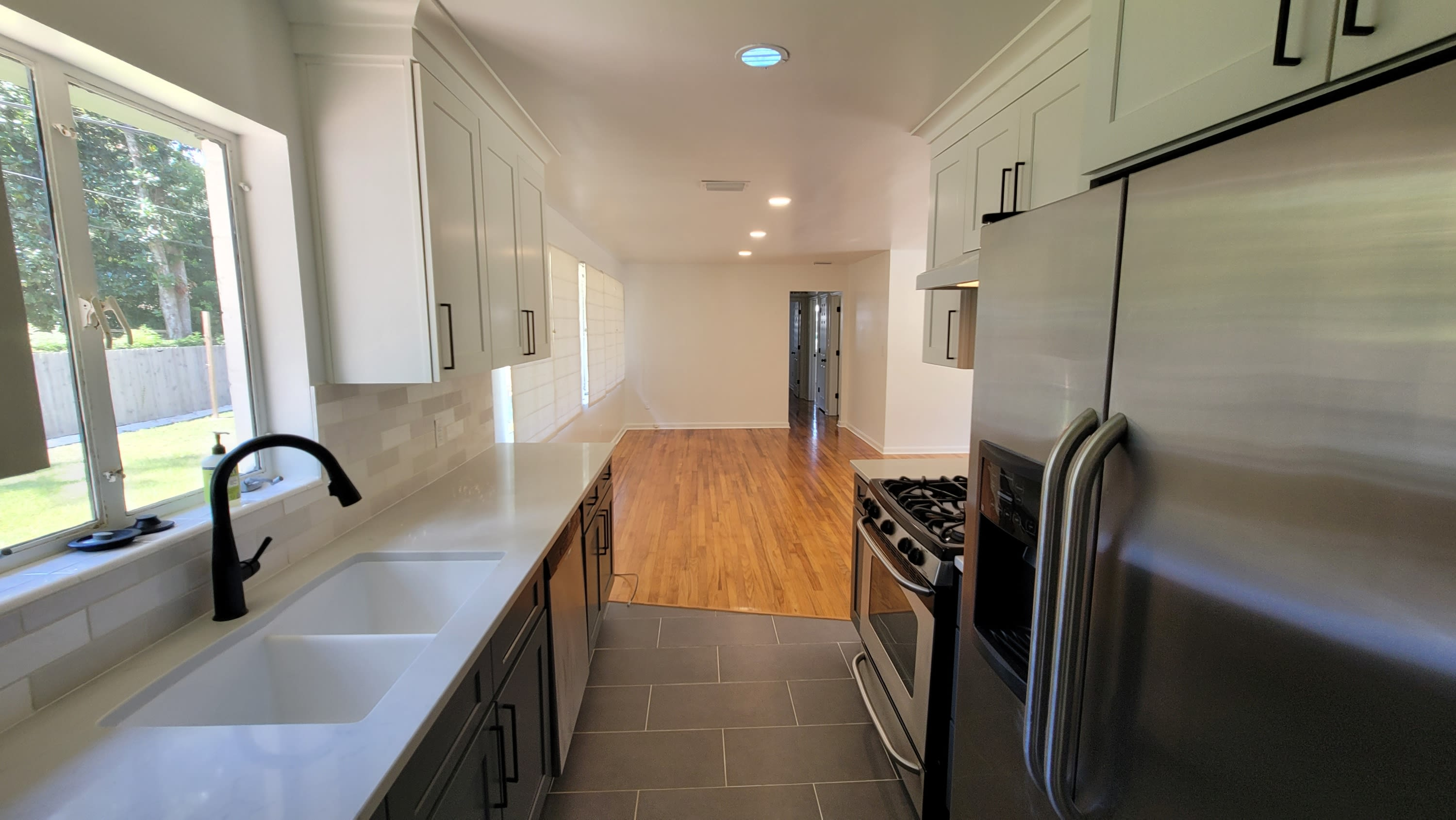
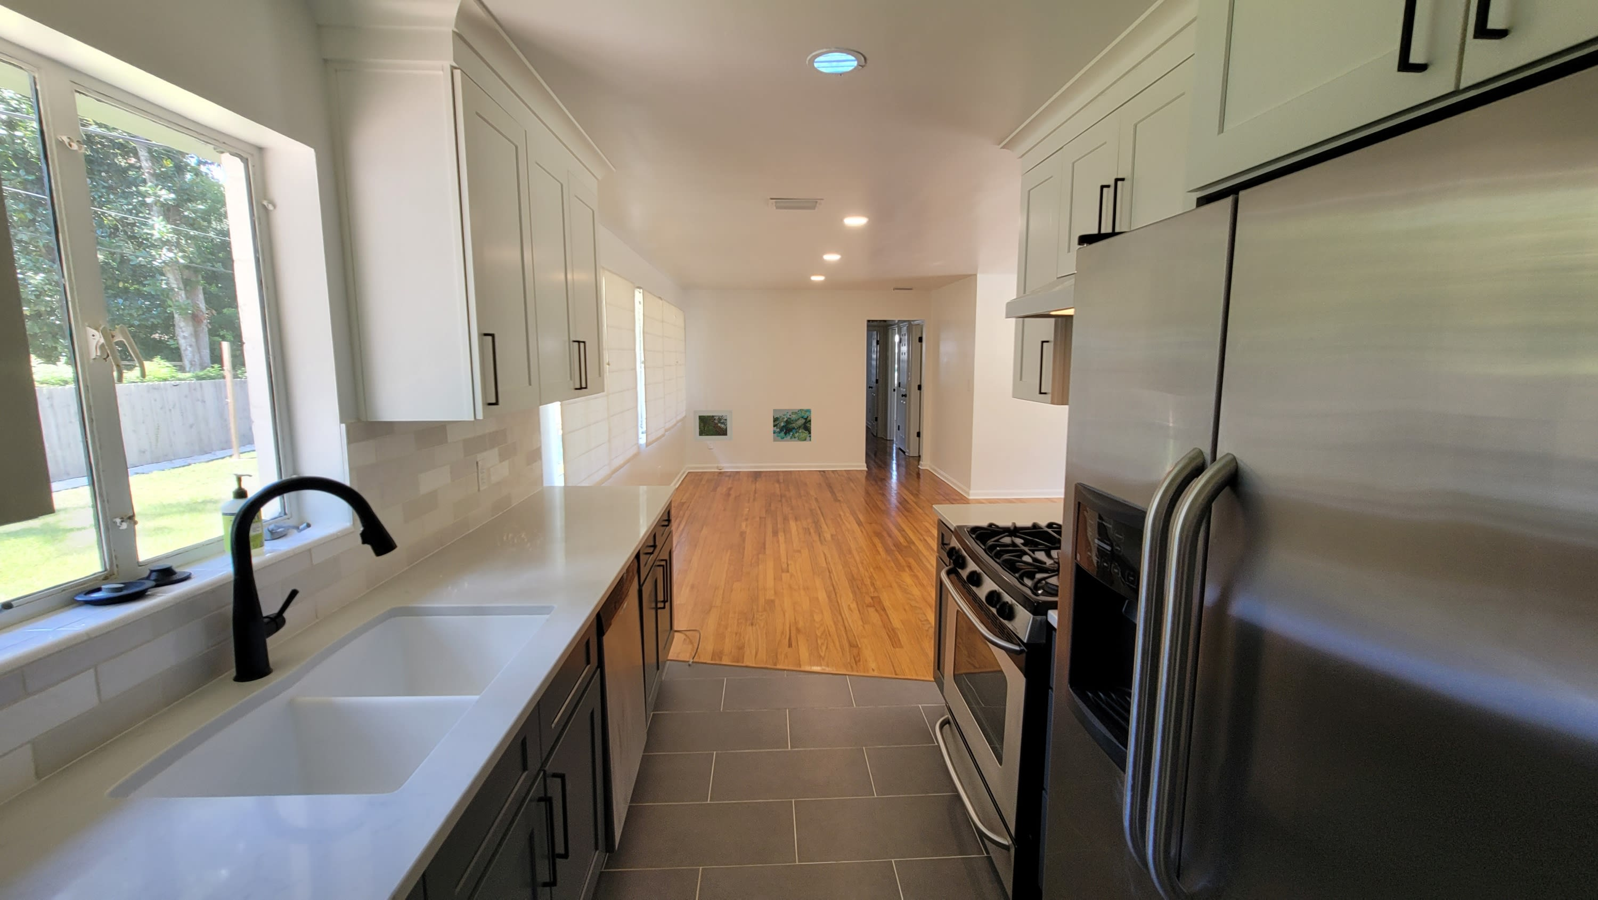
+ wall art [773,408,812,442]
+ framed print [693,409,733,441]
